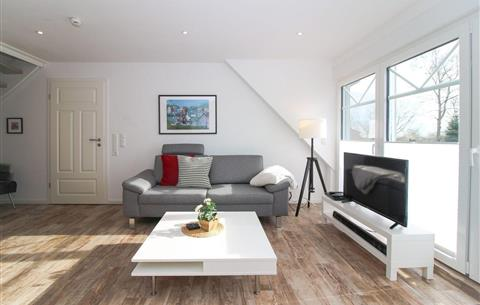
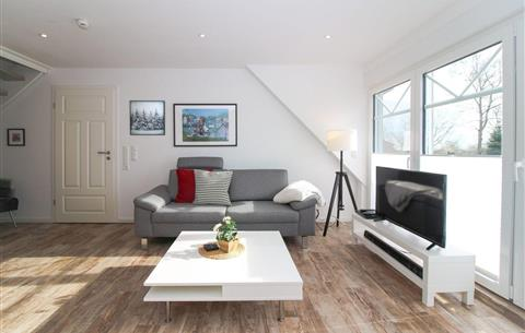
+ wall art [128,99,166,136]
